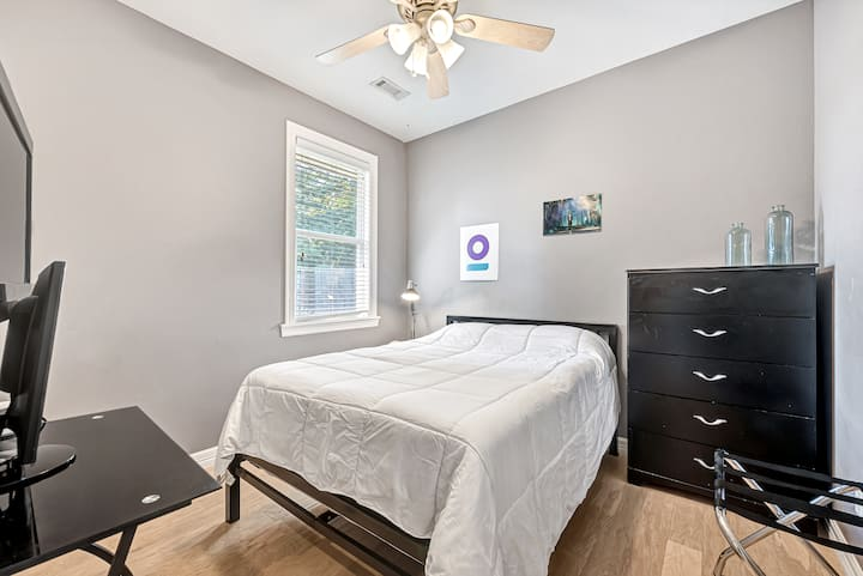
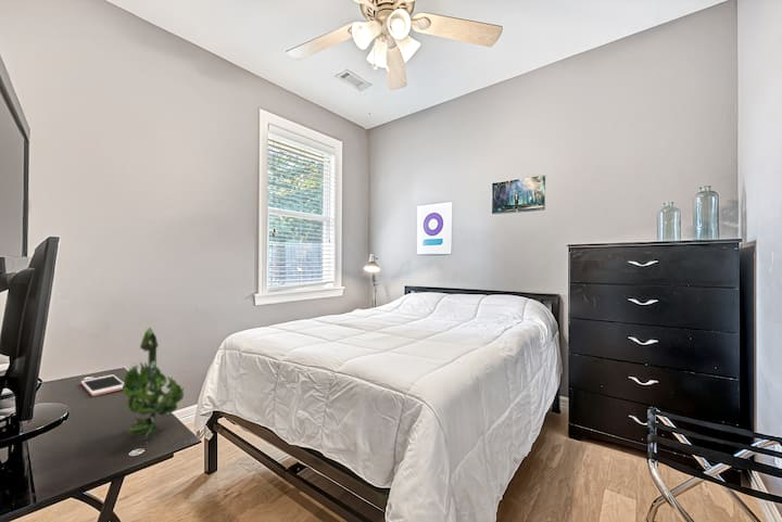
+ cell phone [80,373,125,397]
+ banana bunch [122,326,186,441]
